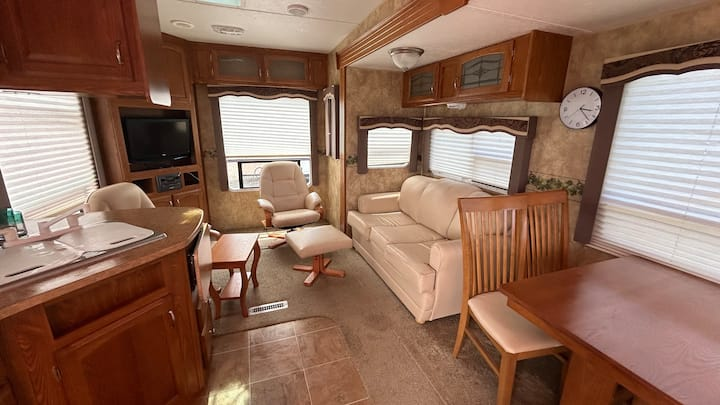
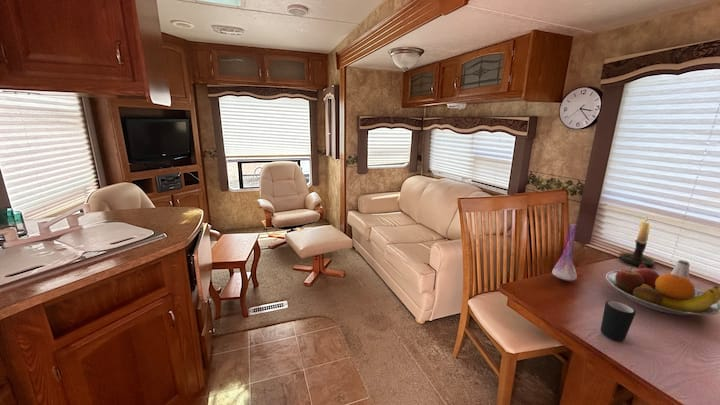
+ saltshaker [670,259,691,280]
+ fruit bowl [605,264,720,316]
+ vase [551,222,578,282]
+ candle holder [618,213,656,267]
+ mug [600,300,637,342]
